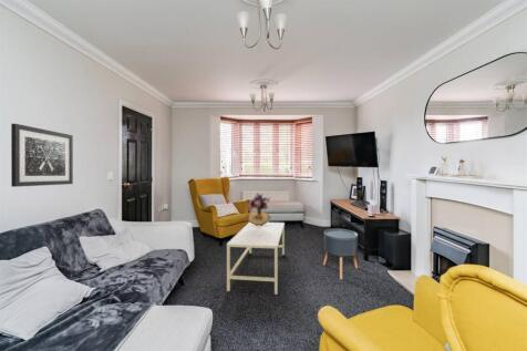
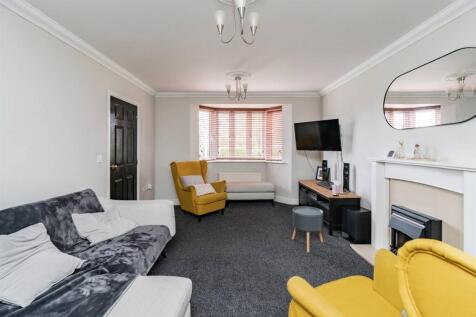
- coffee table [226,221,286,296]
- bouquet [246,192,271,226]
- wall art [10,123,74,188]
